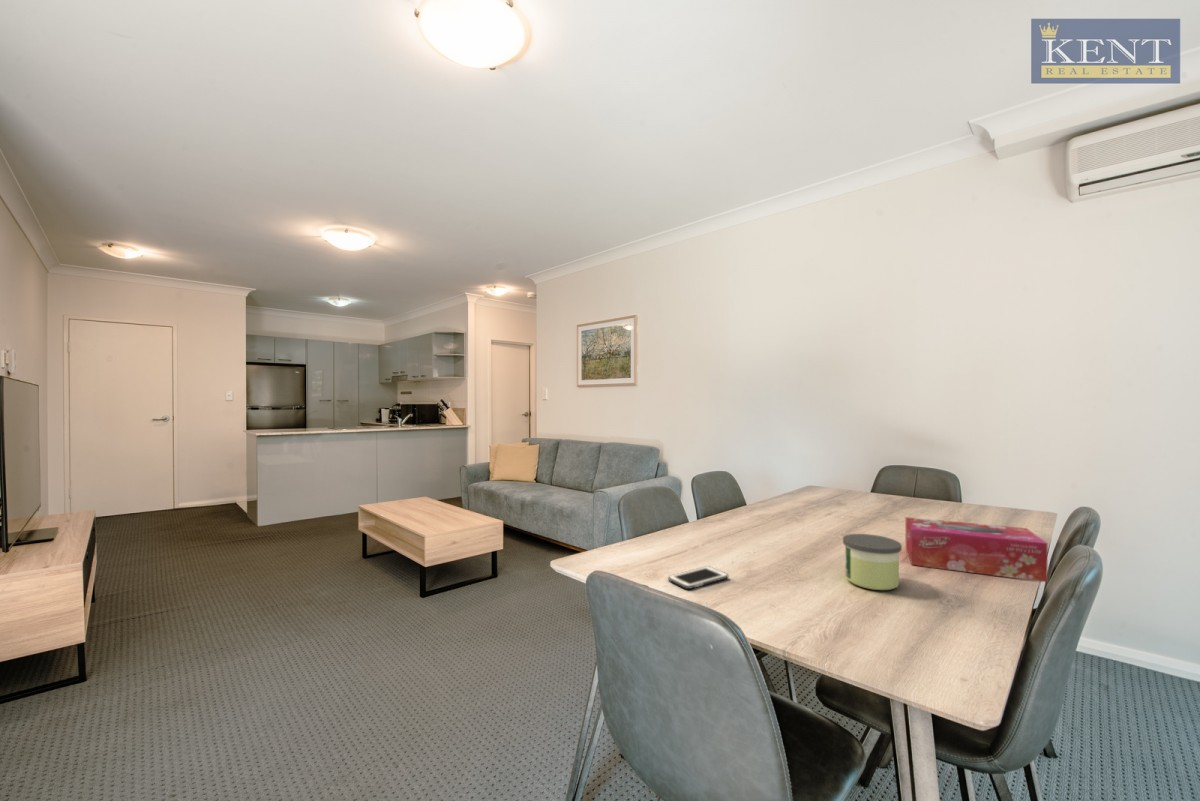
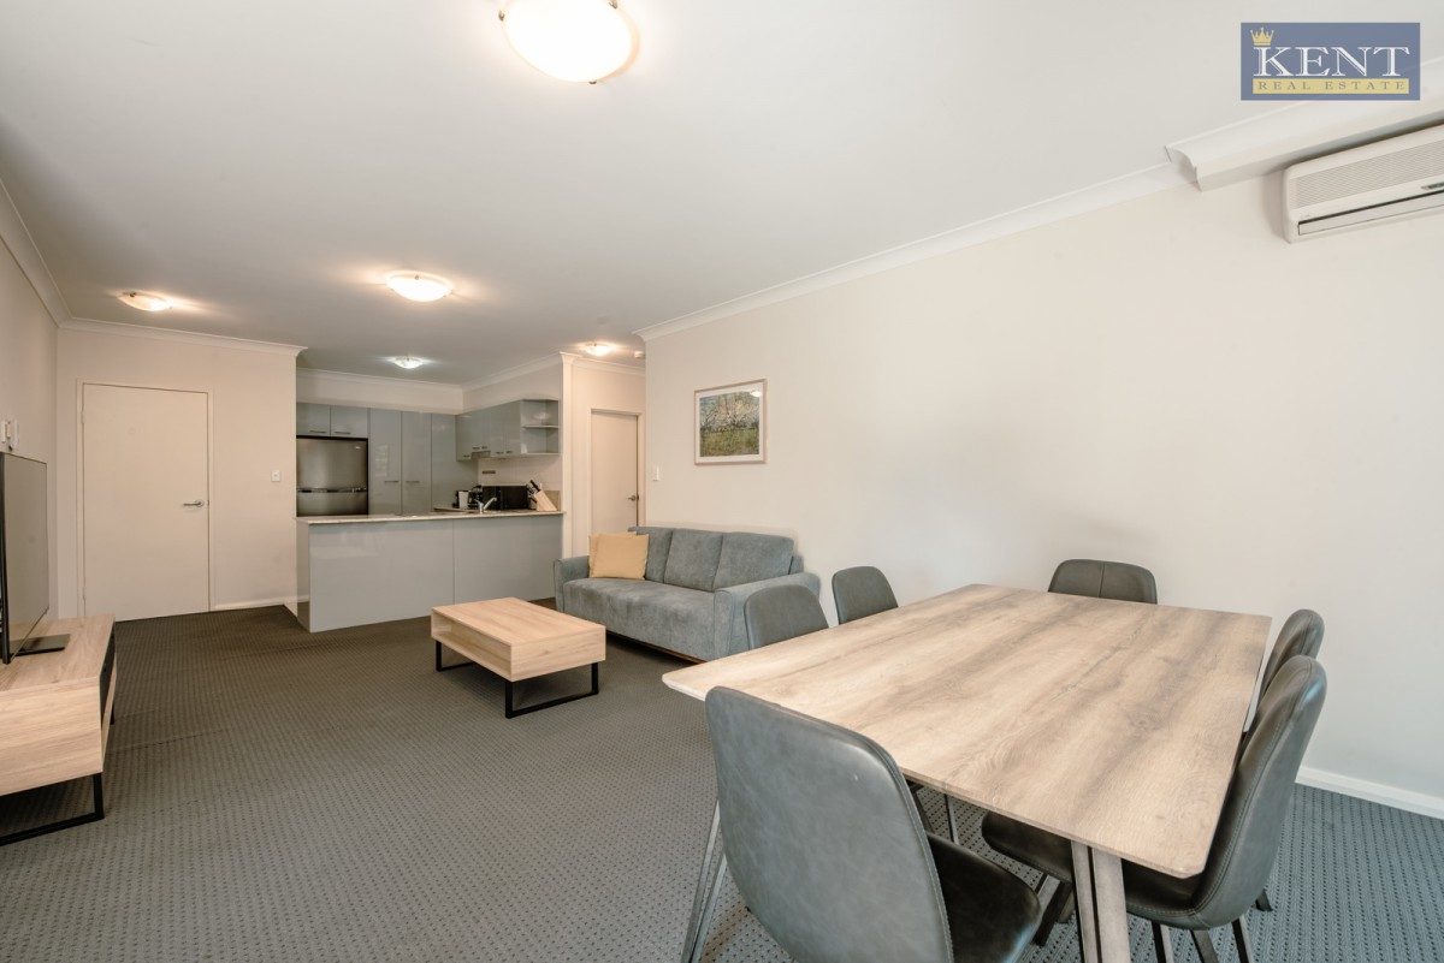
- tissue box [905,516,1048,583]
- cell phone [667,565,729,590]
- candle [842,533,903,591]
